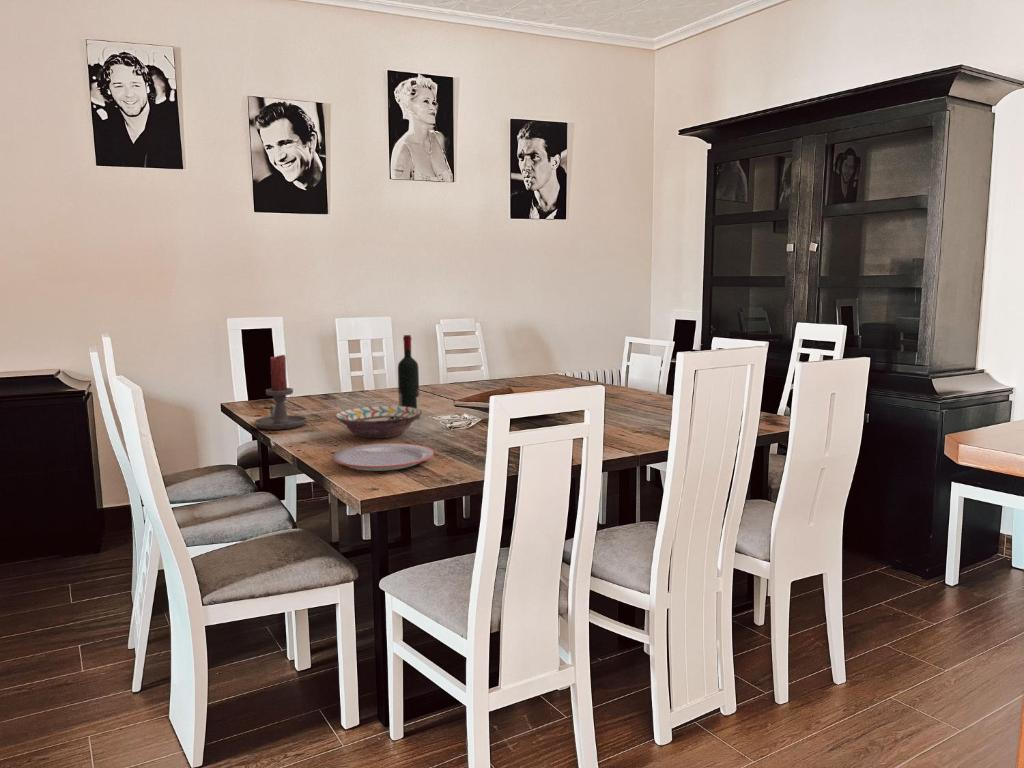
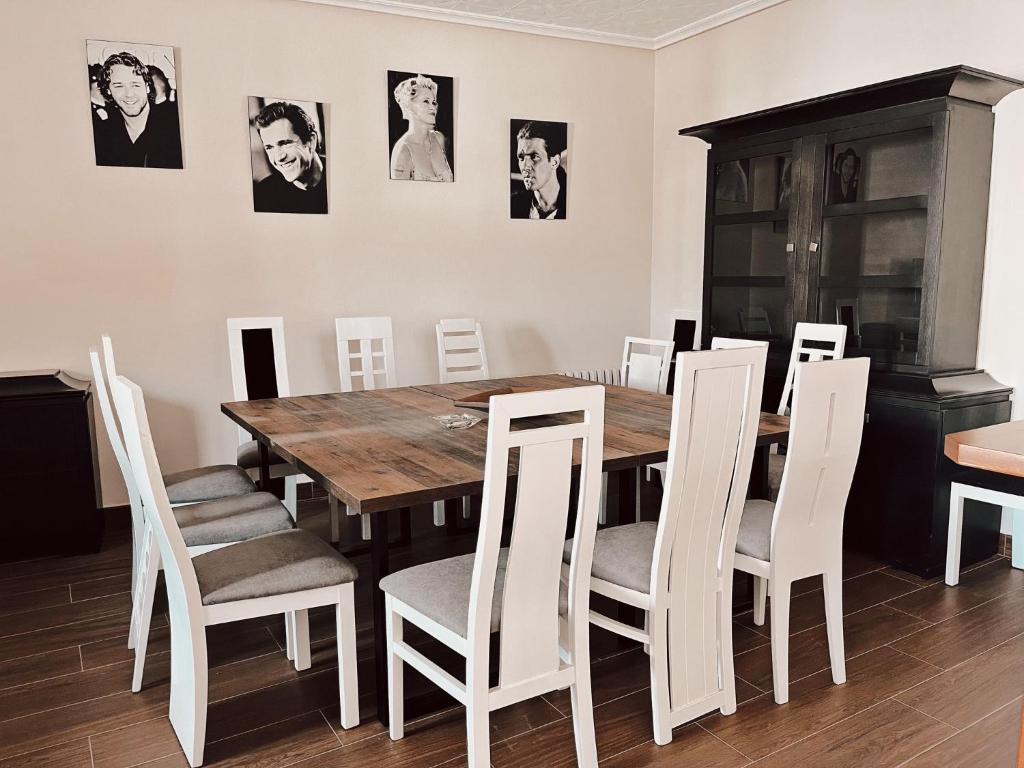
- alcohol [397,334,421,419]
- plate [331,442,435,472]
- decorative bowl [334,405,423,439]
- candle holder [253,354,308,431]
